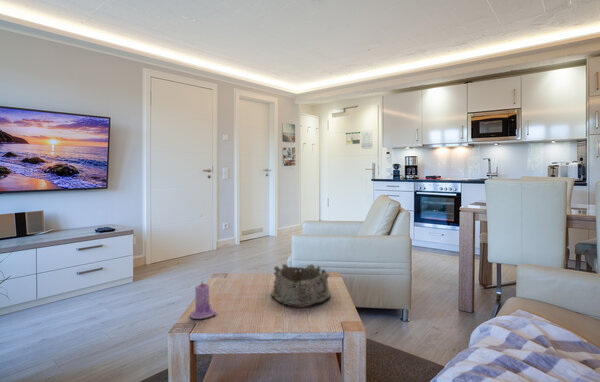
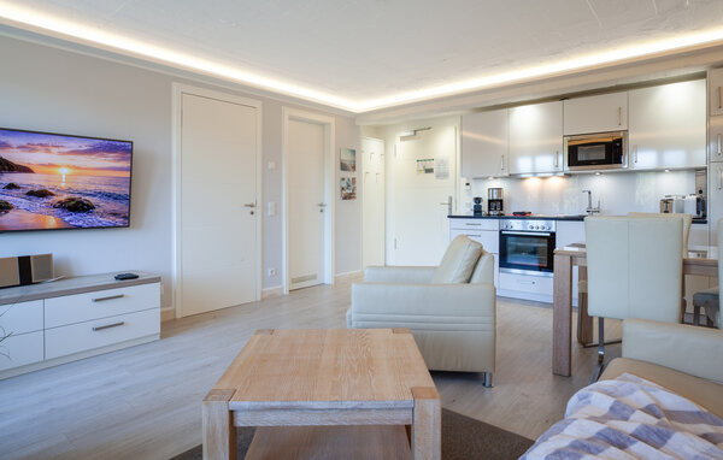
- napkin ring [270,263,331,307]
- candle [189,279,218,320]
